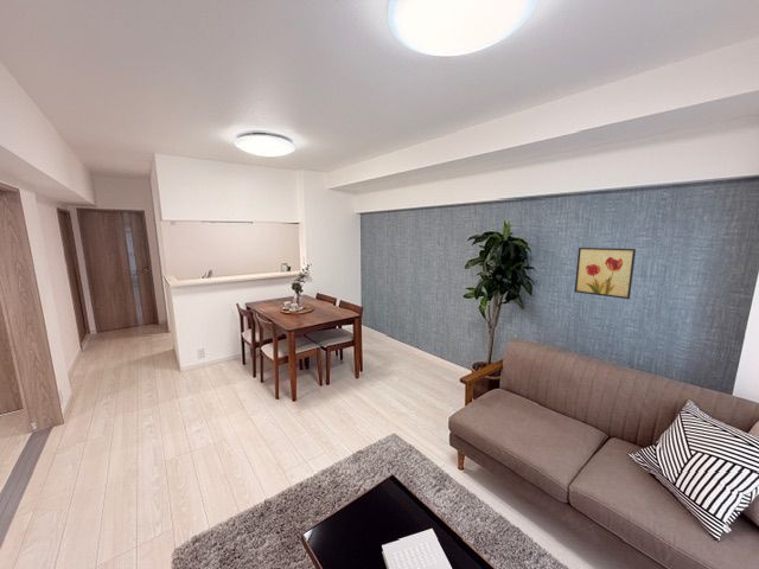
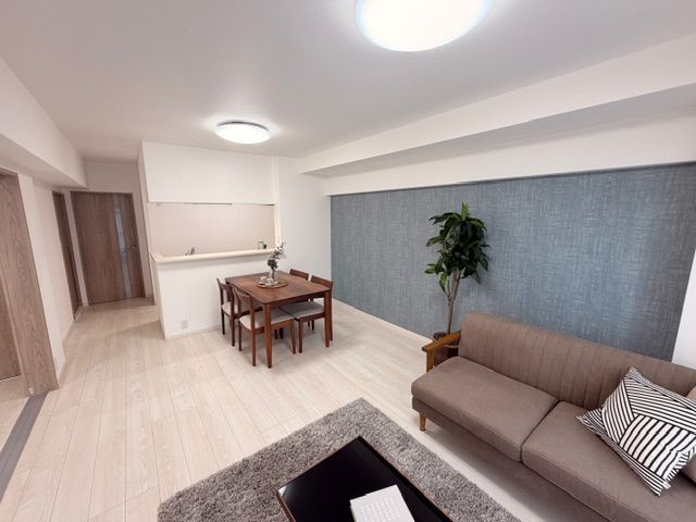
- wall art [573,247,637,300]
